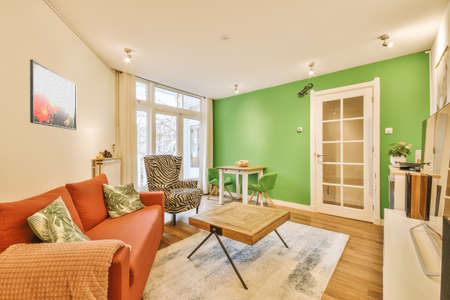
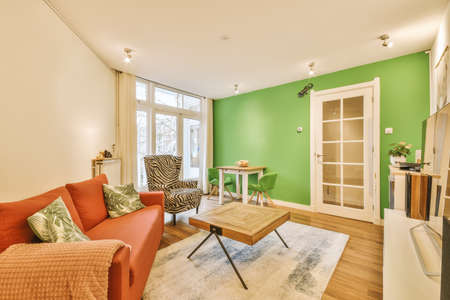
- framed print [29,58,77,131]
